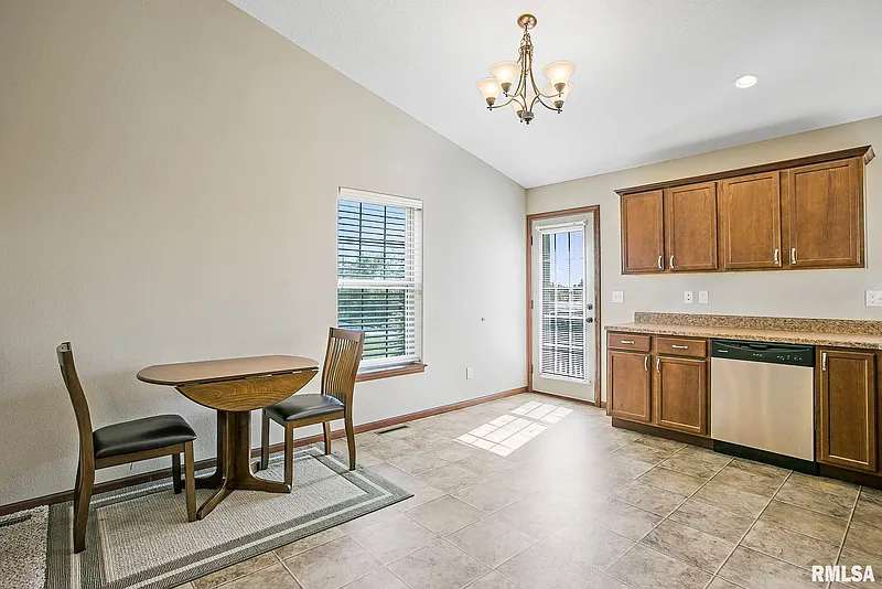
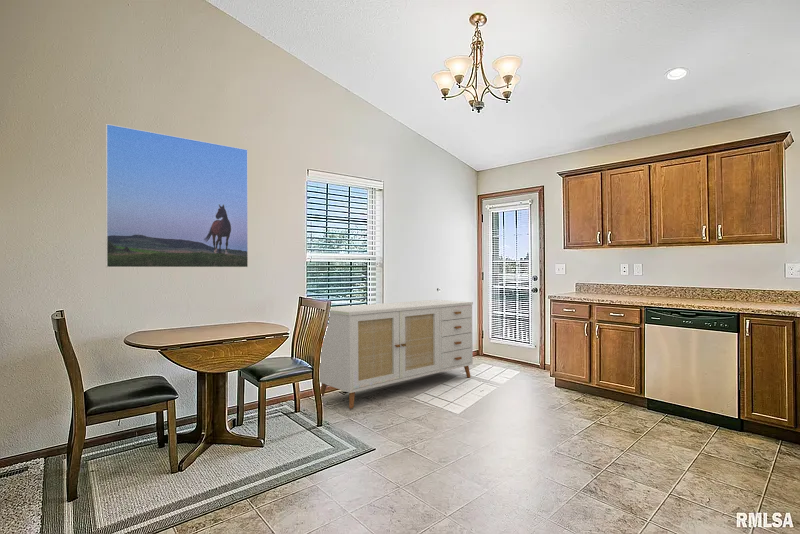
+ sideboard [319,299,474,409]
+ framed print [105,123,249,268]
